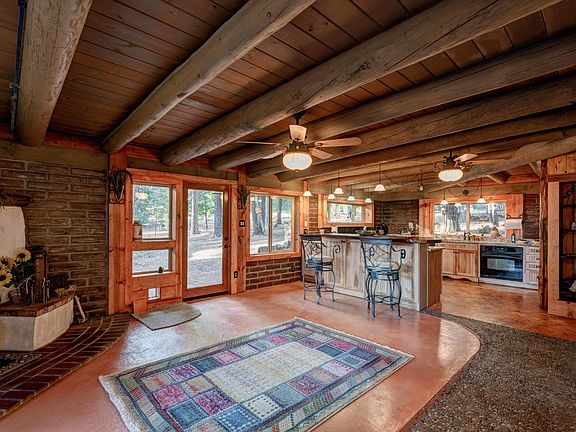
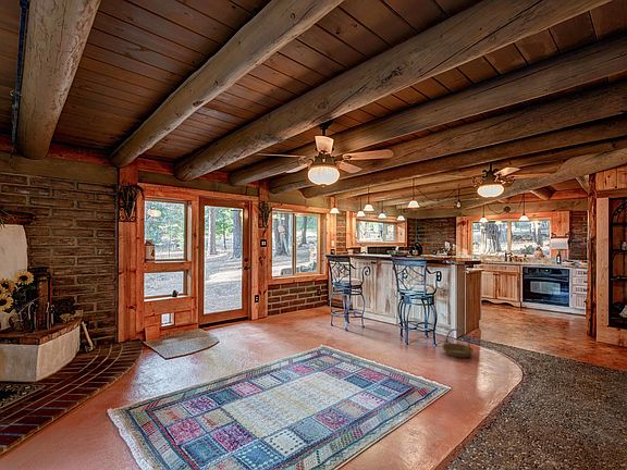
+ basket [442,329,475,359]
